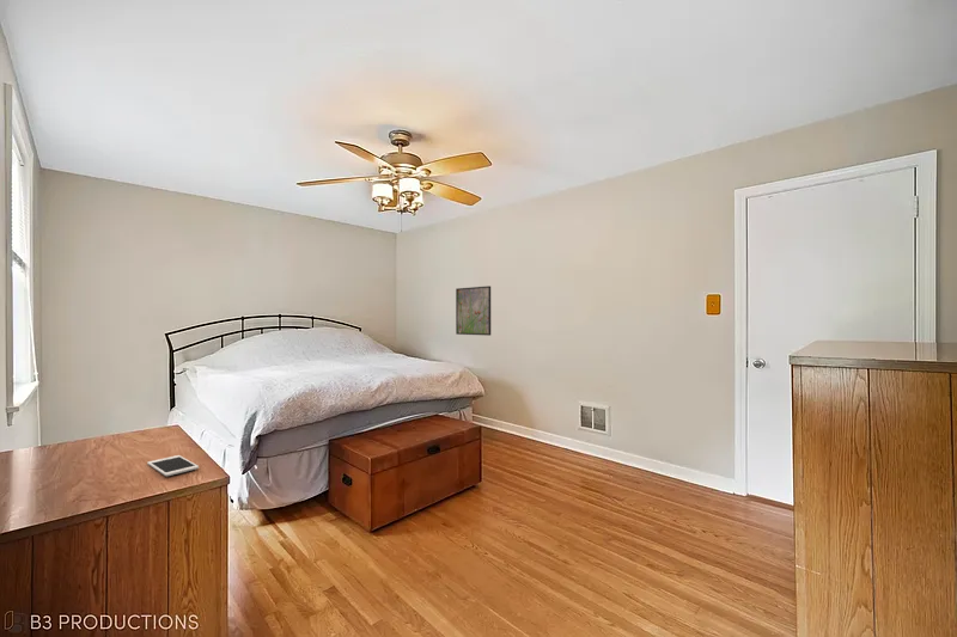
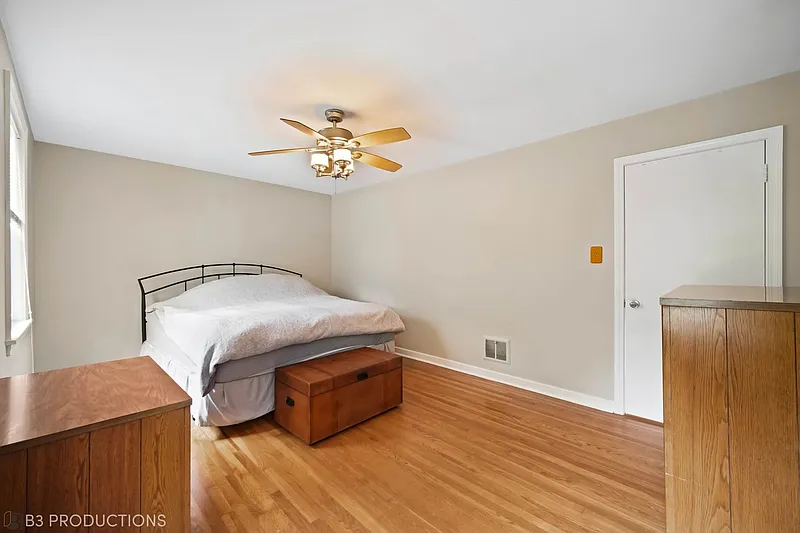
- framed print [455,284,492,337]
- cell phone [146,454,200,477]
